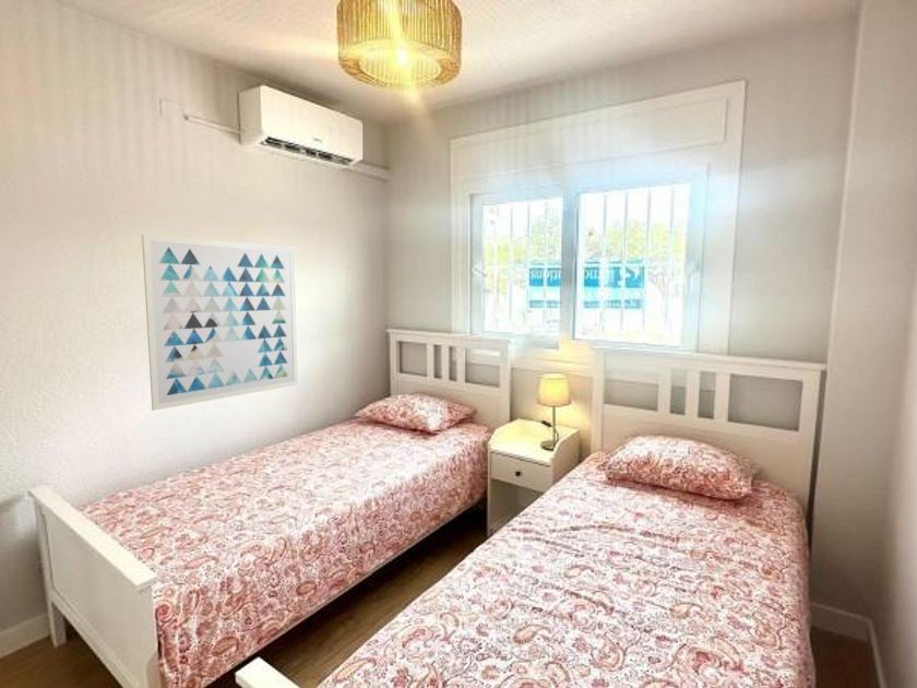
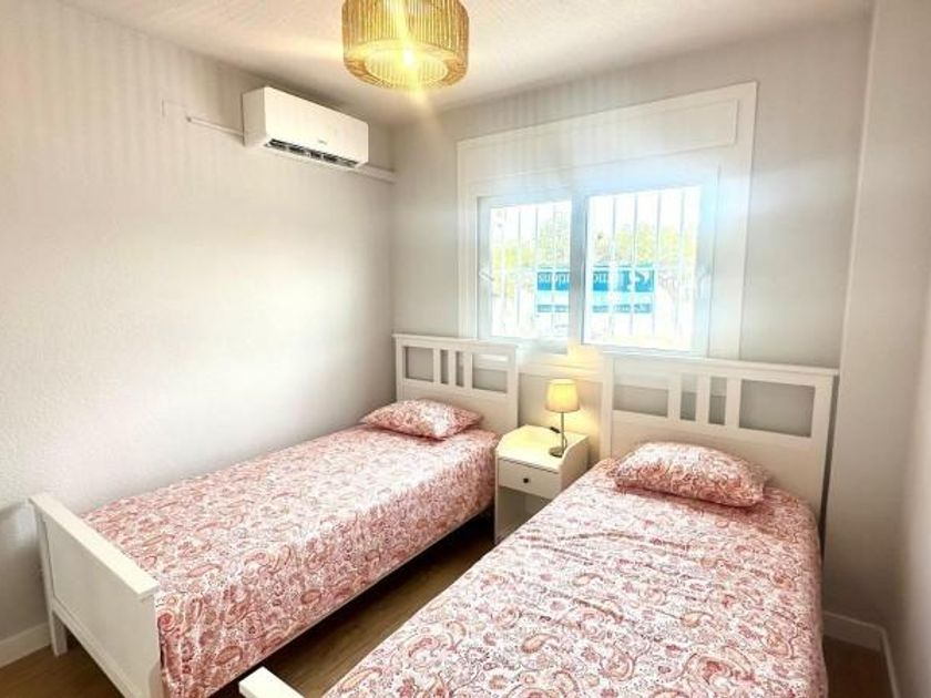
- wall art [141,234,299,412]
